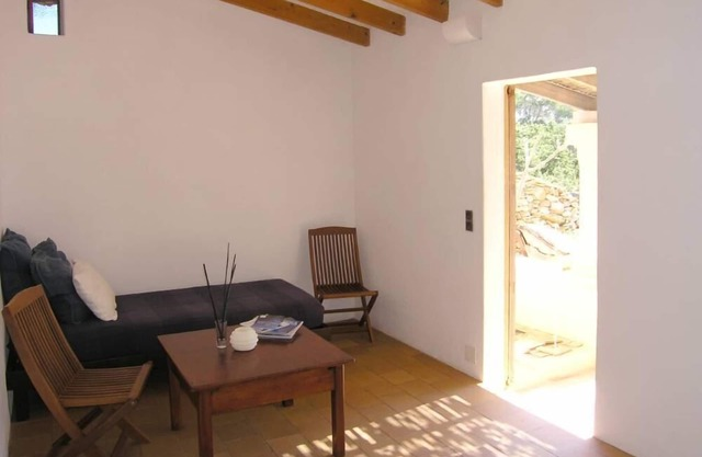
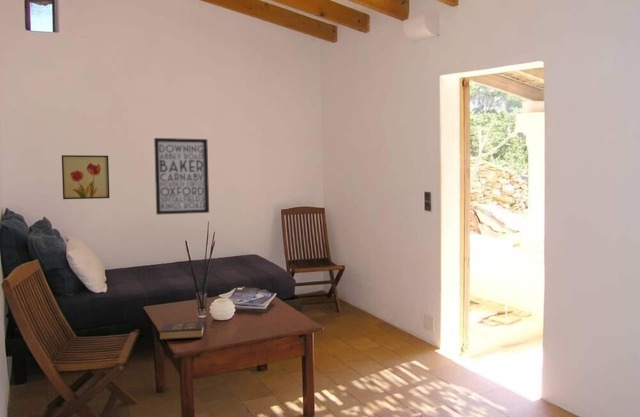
+ wall art [153,137,210,216]
+ wall art [61,154,111,200]
+ hardback book [159,321,205,341]
